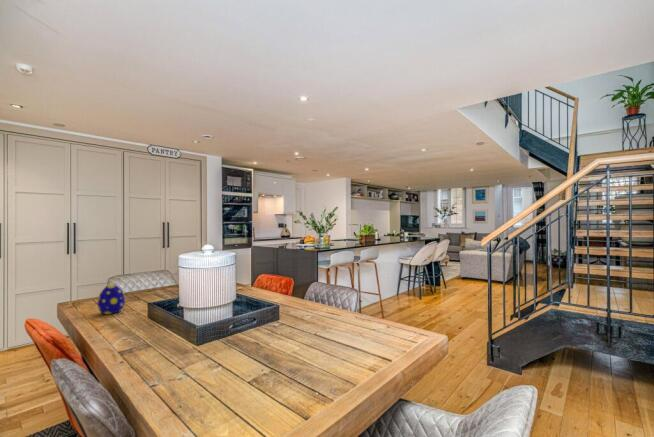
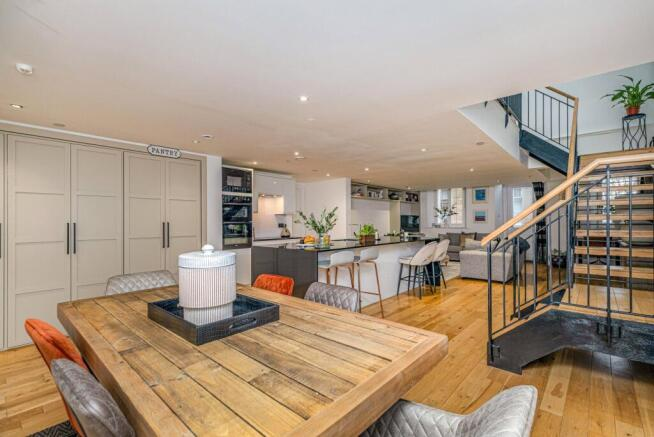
- decorative egg [97,284,126,315]
